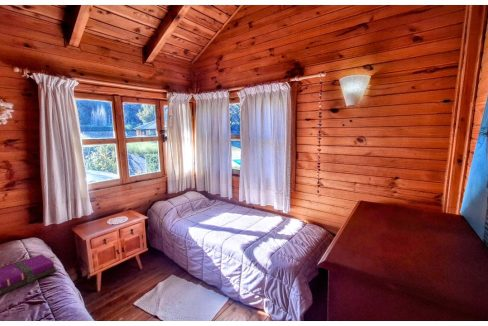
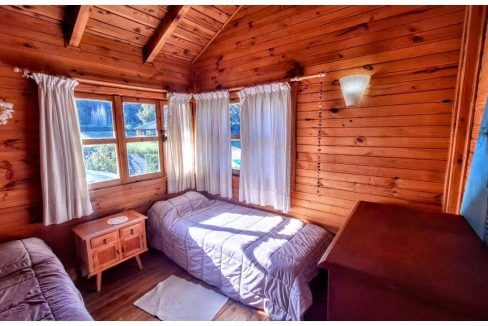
- hardback book [0,253,58,296]
